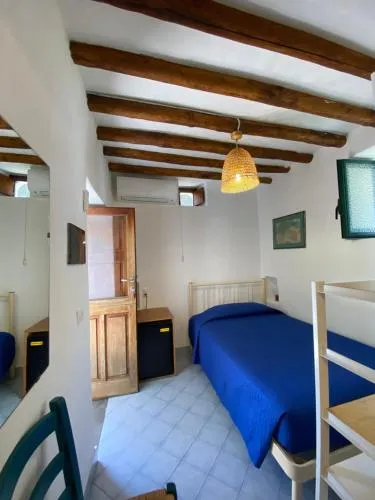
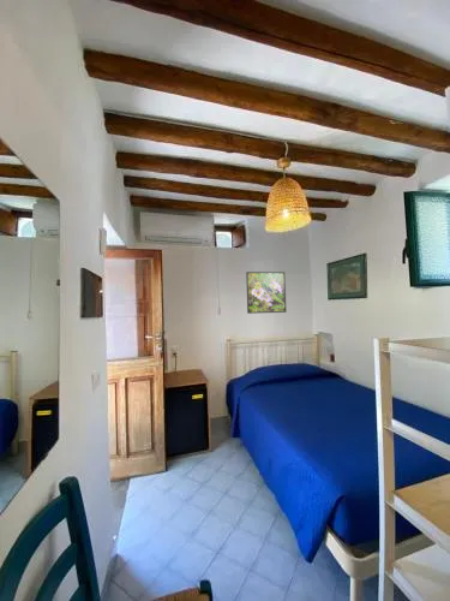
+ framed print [245,270,288,315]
